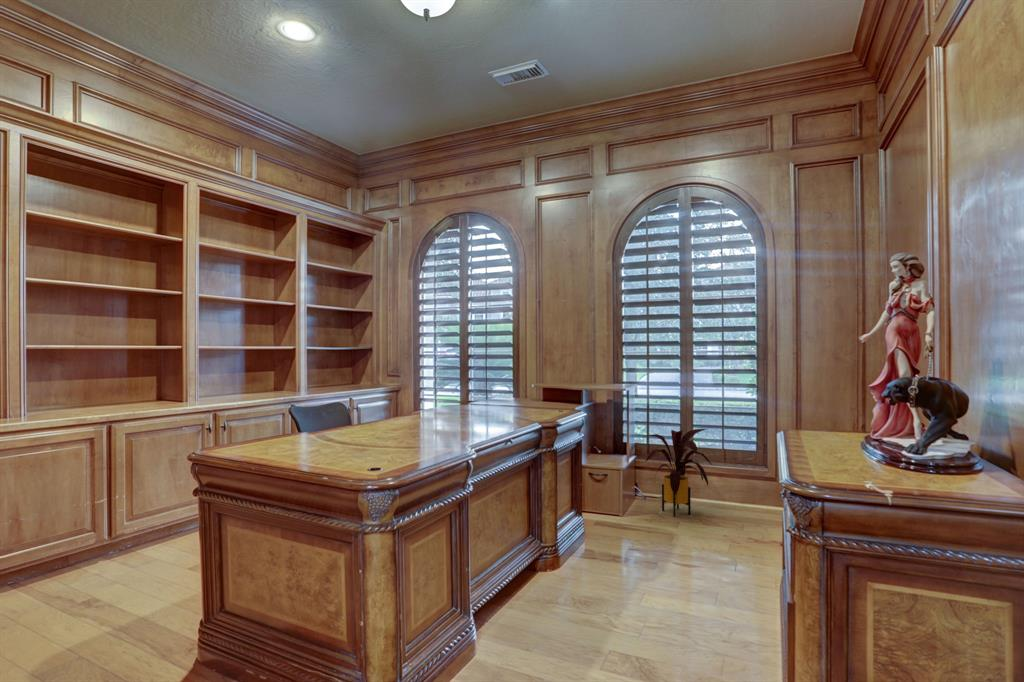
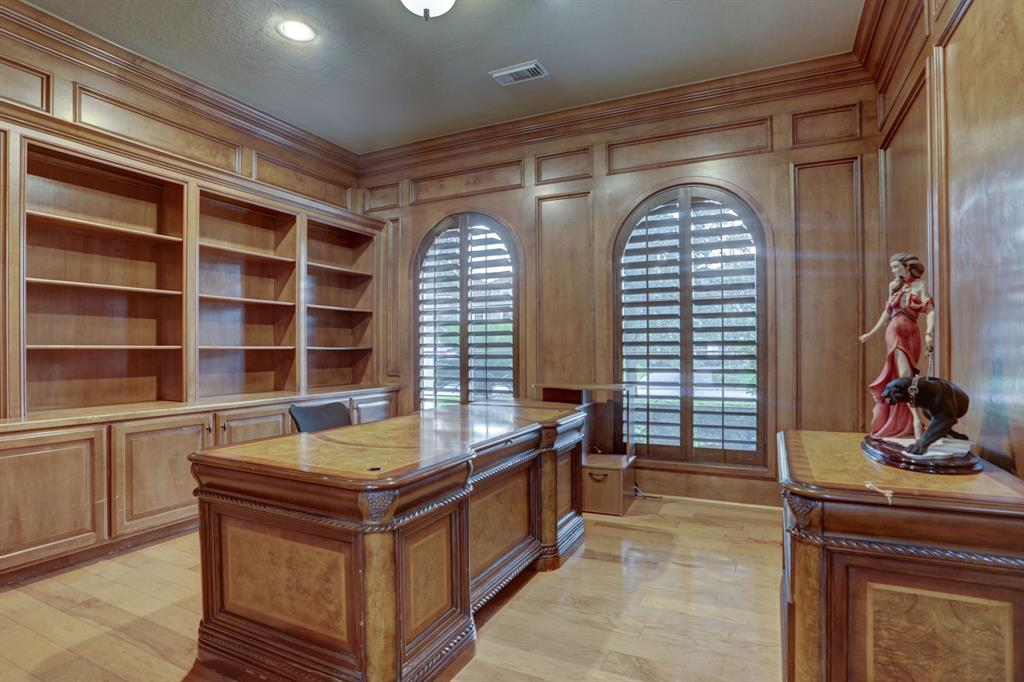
- house plant [643,428,713,517]
